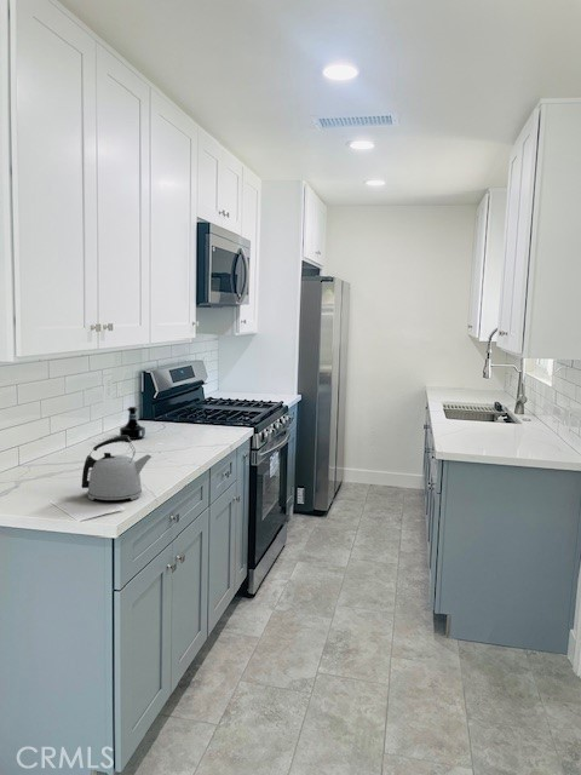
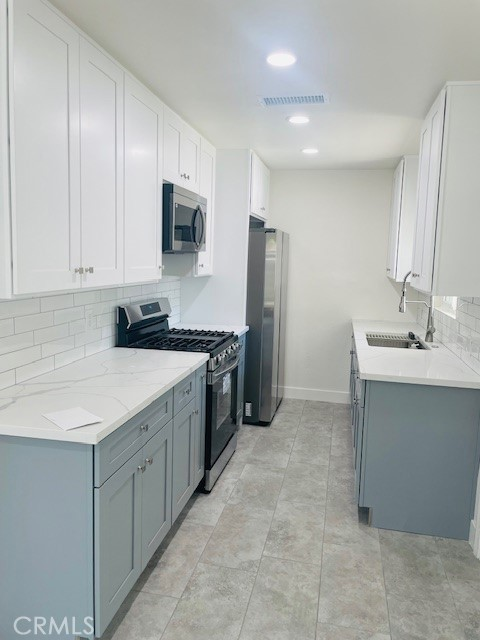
- tequila bottle [119,406,146,441]
- kettle [80,436,153,501]
